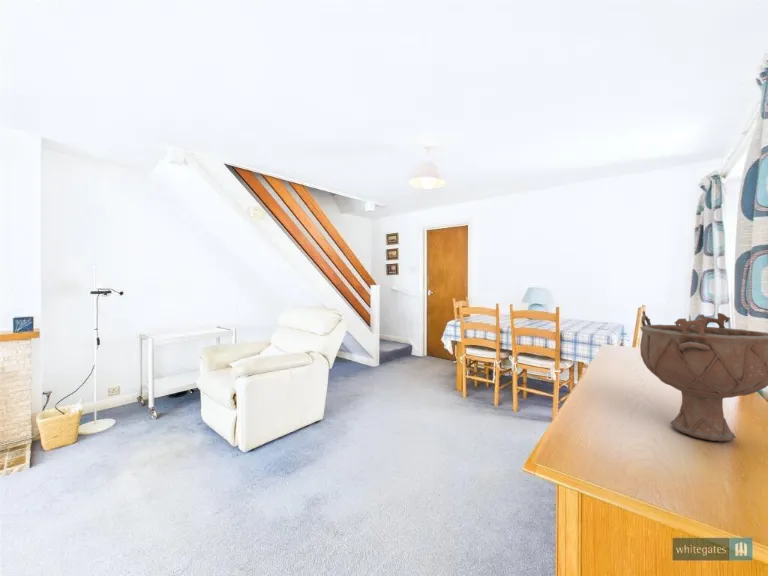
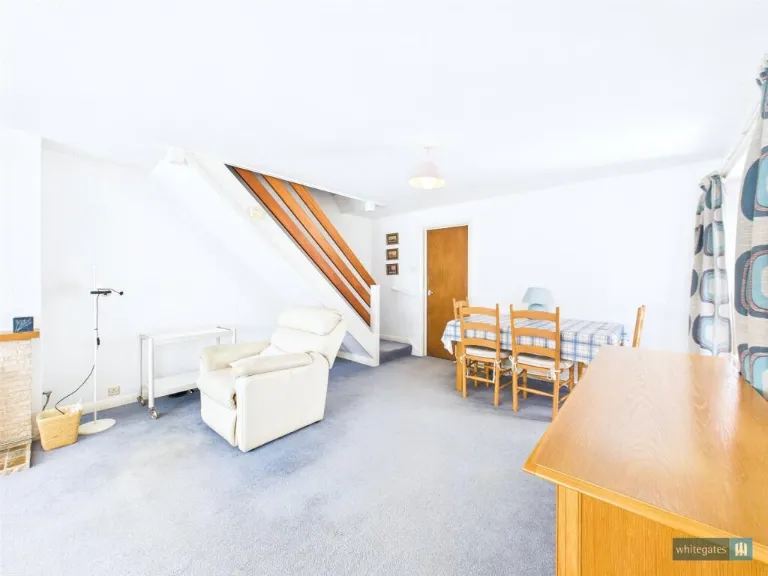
- decorative bowl [639,310,768,442]
